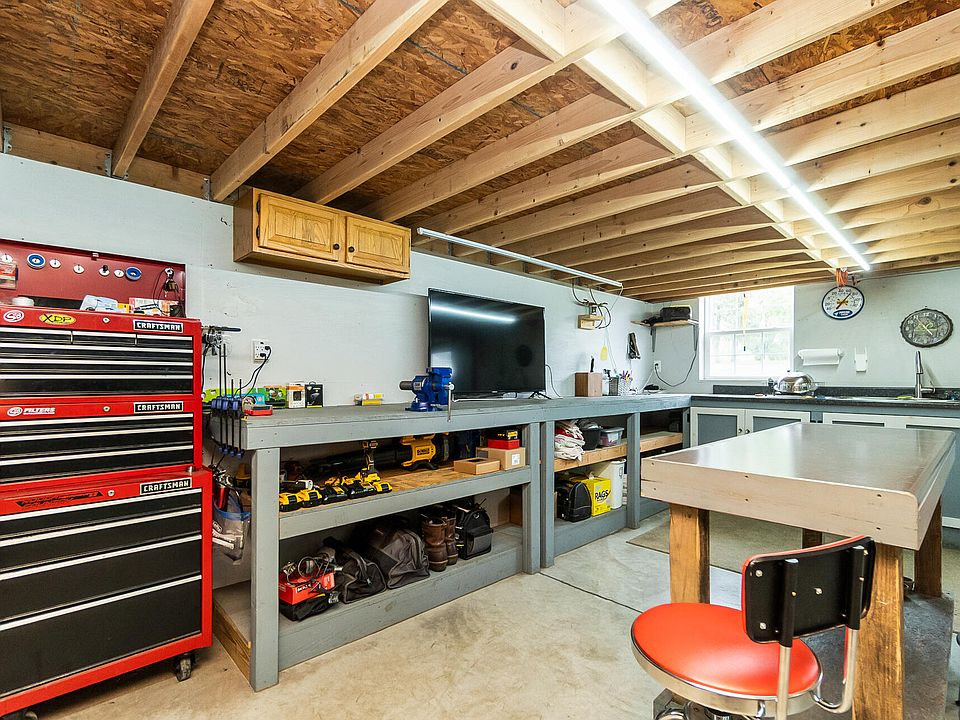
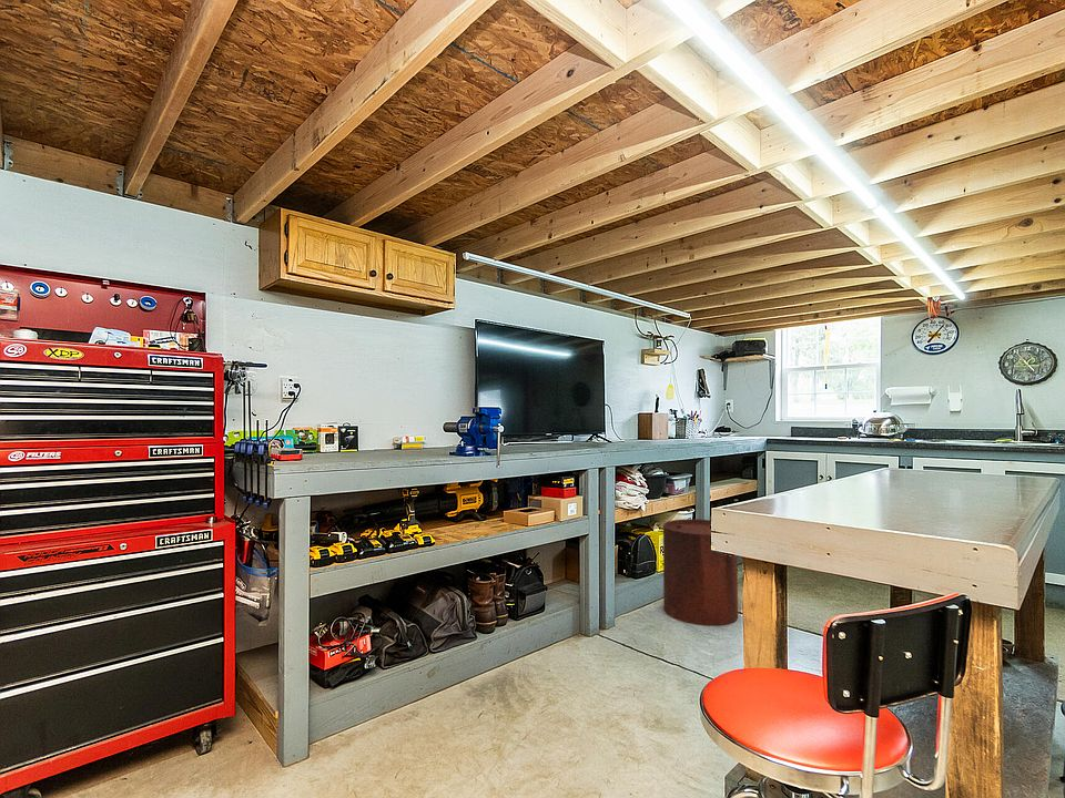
+ trash can [662,518,739,627]
